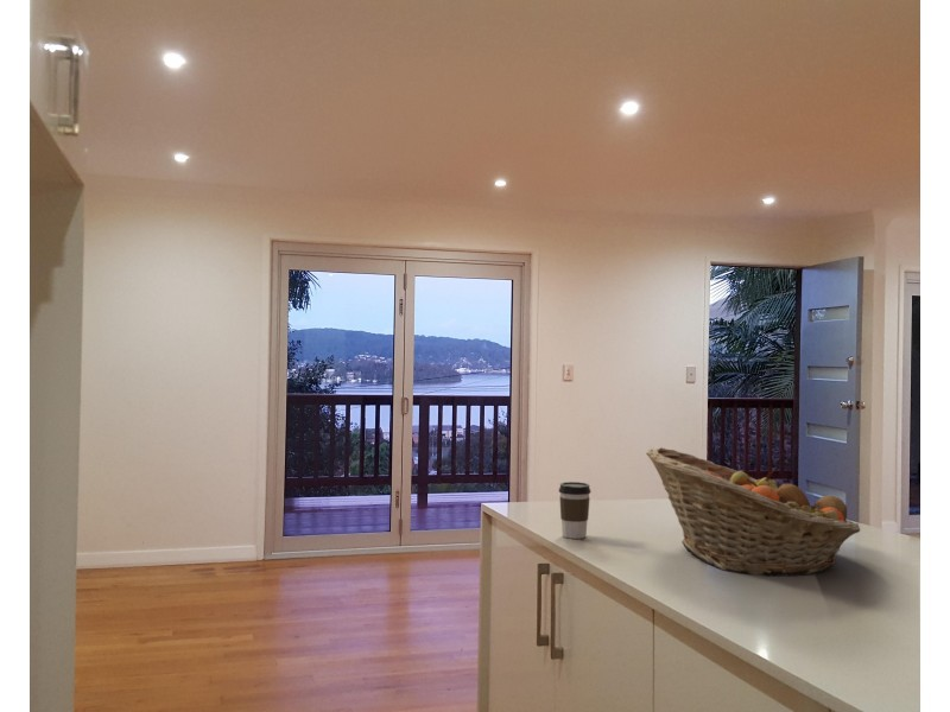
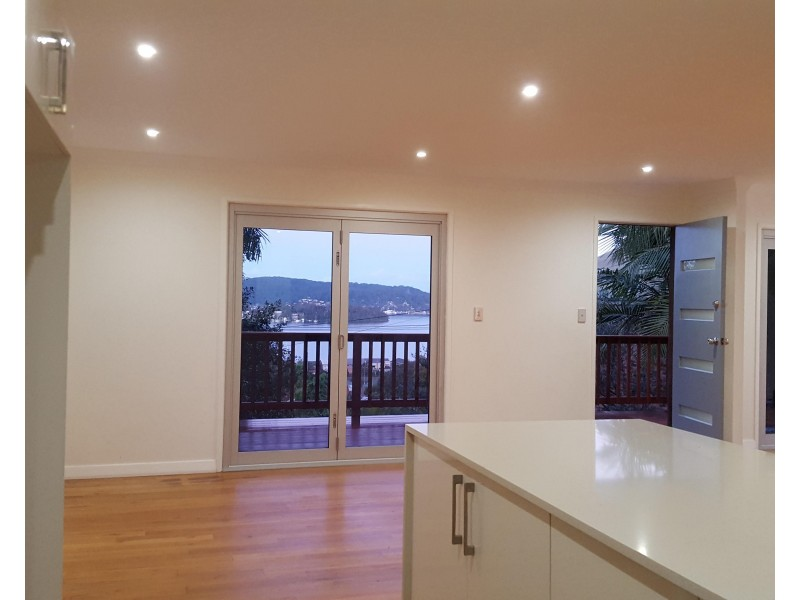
- coffee cup [558,481,591,540]
- fruit basket [645,446,861,578]
